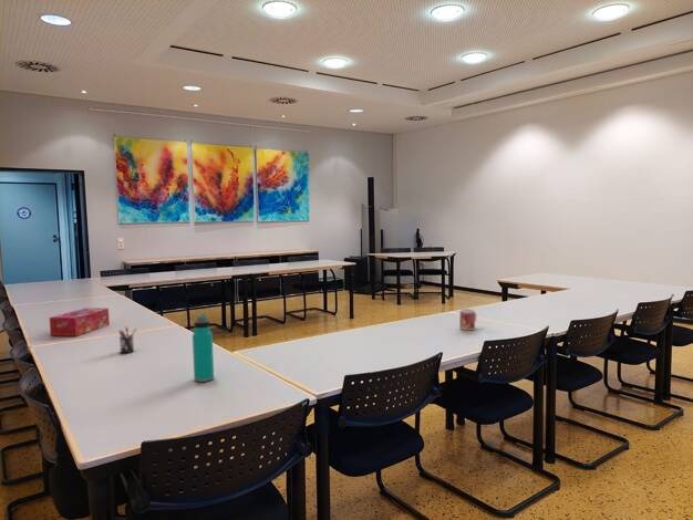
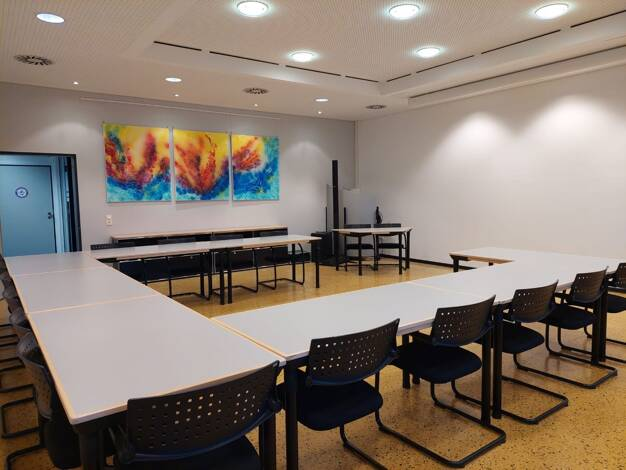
- pen holder [117,325,137,354]
- water bottle [192,313,215,383]
- mug [458,308,478,331]
- tissue box [49,306,111,337]
